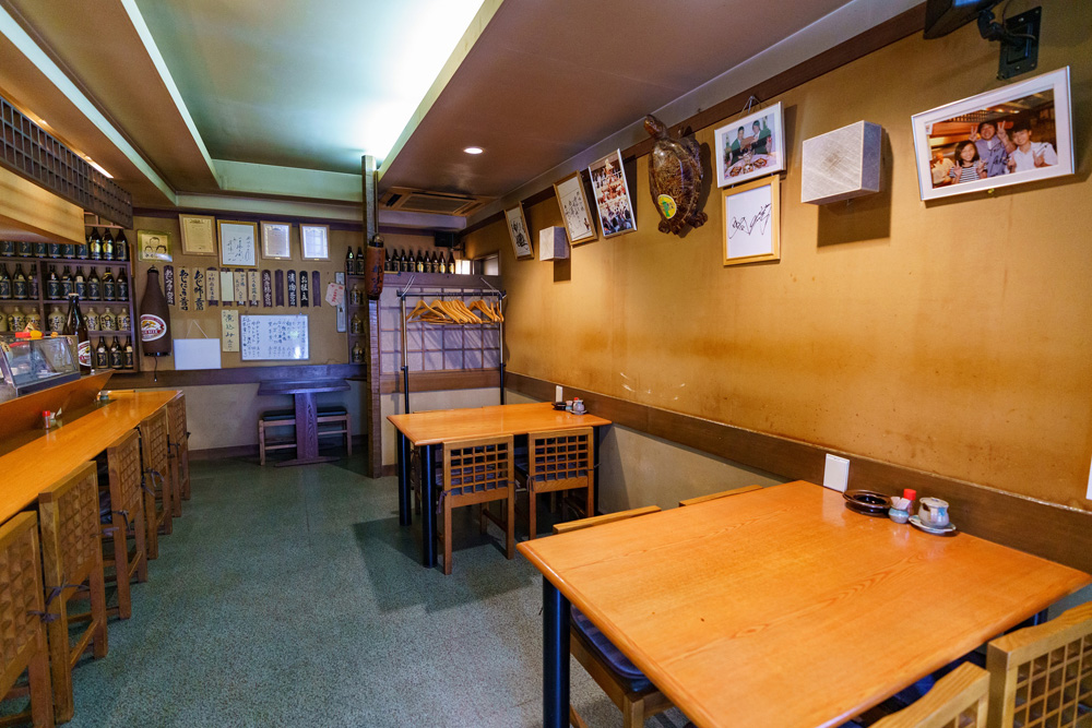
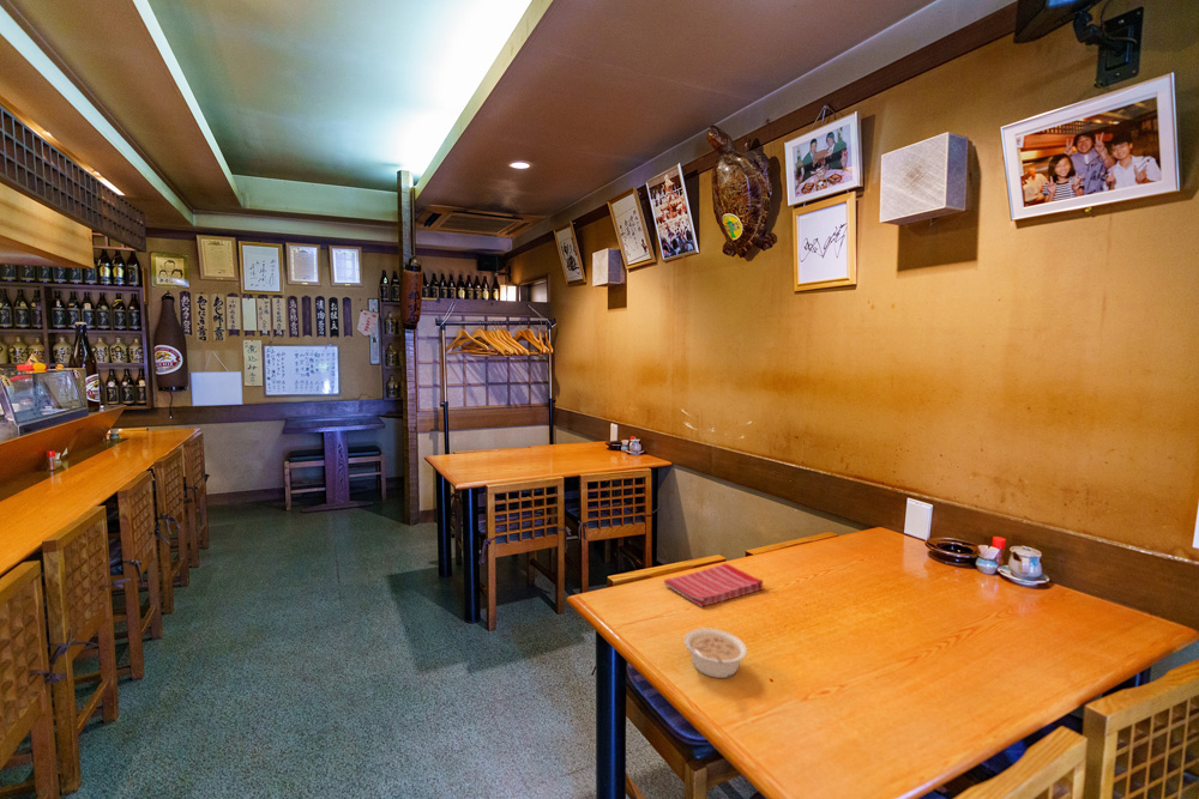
+ dish towel [663,563,765,609]
+ legume [682,628,748,679]
